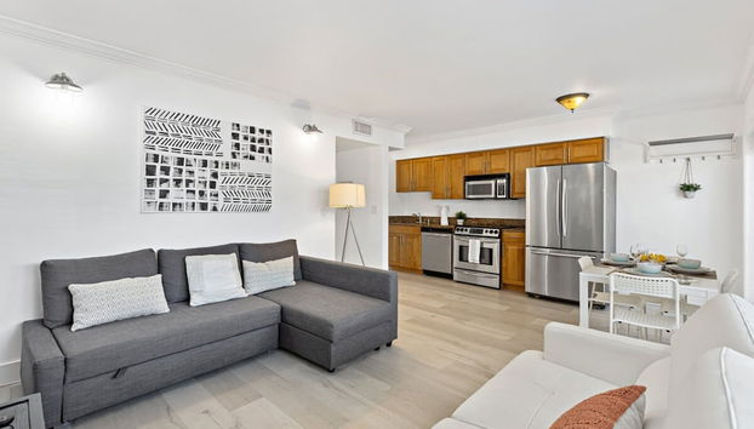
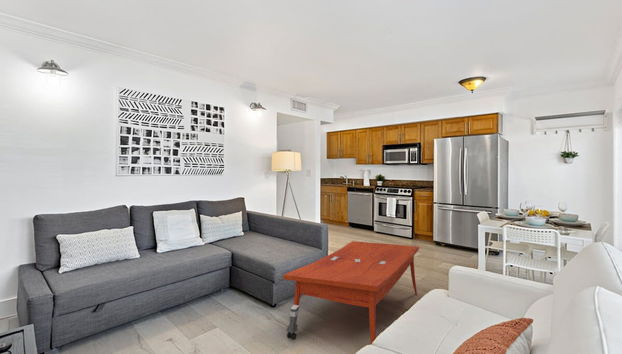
+ coffee table [282,240,420,345]
